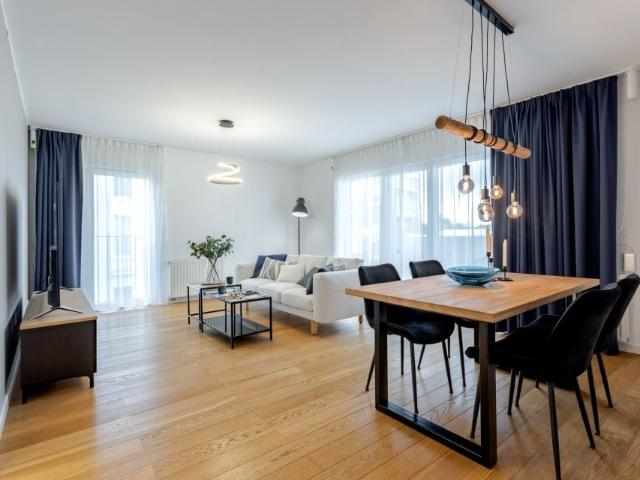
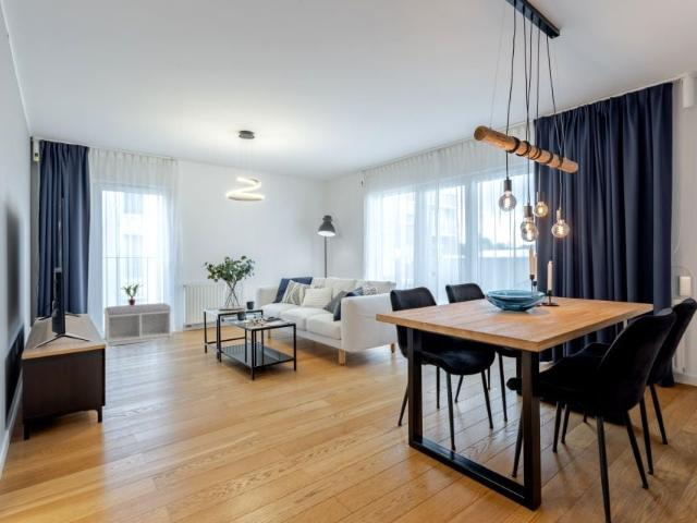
+ bench [103,302,173,346]
+ potted plant [122,283,143,305]
